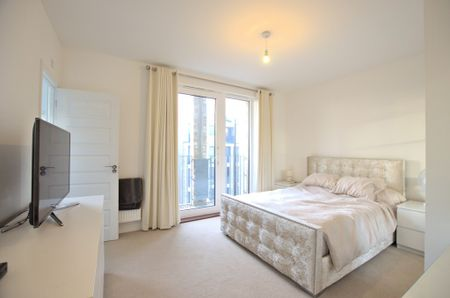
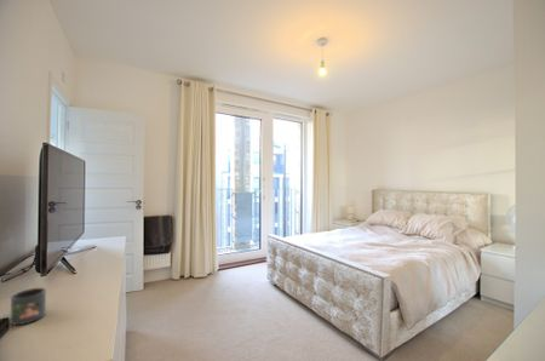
+ mug [8,287,47,326]
